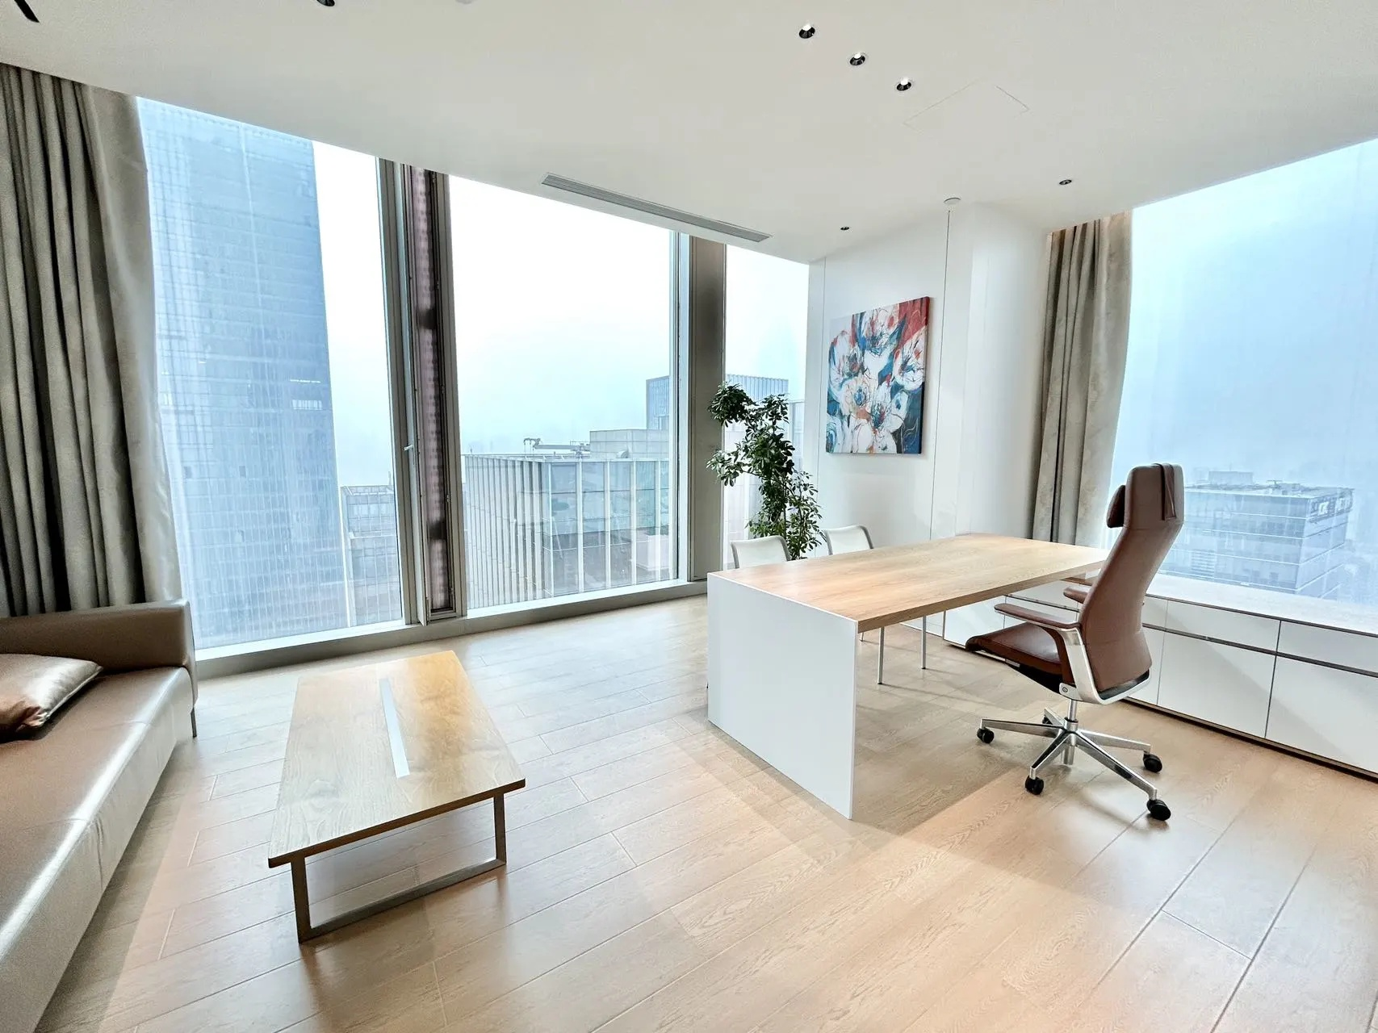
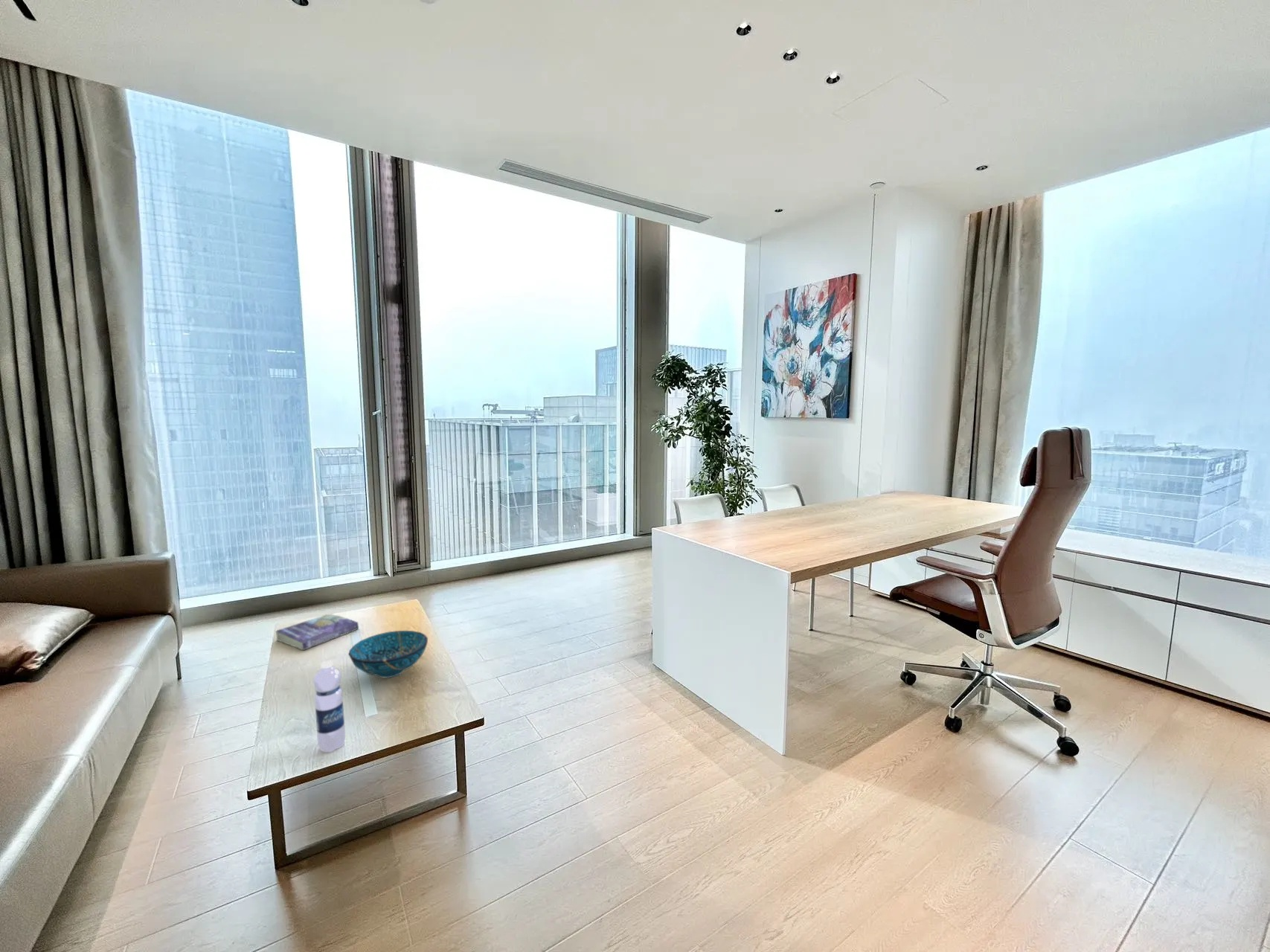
+ decorative bowl [348,630,429,679]
+ book [275,614,359,651]
+ water bottle [312,660,346,753]
